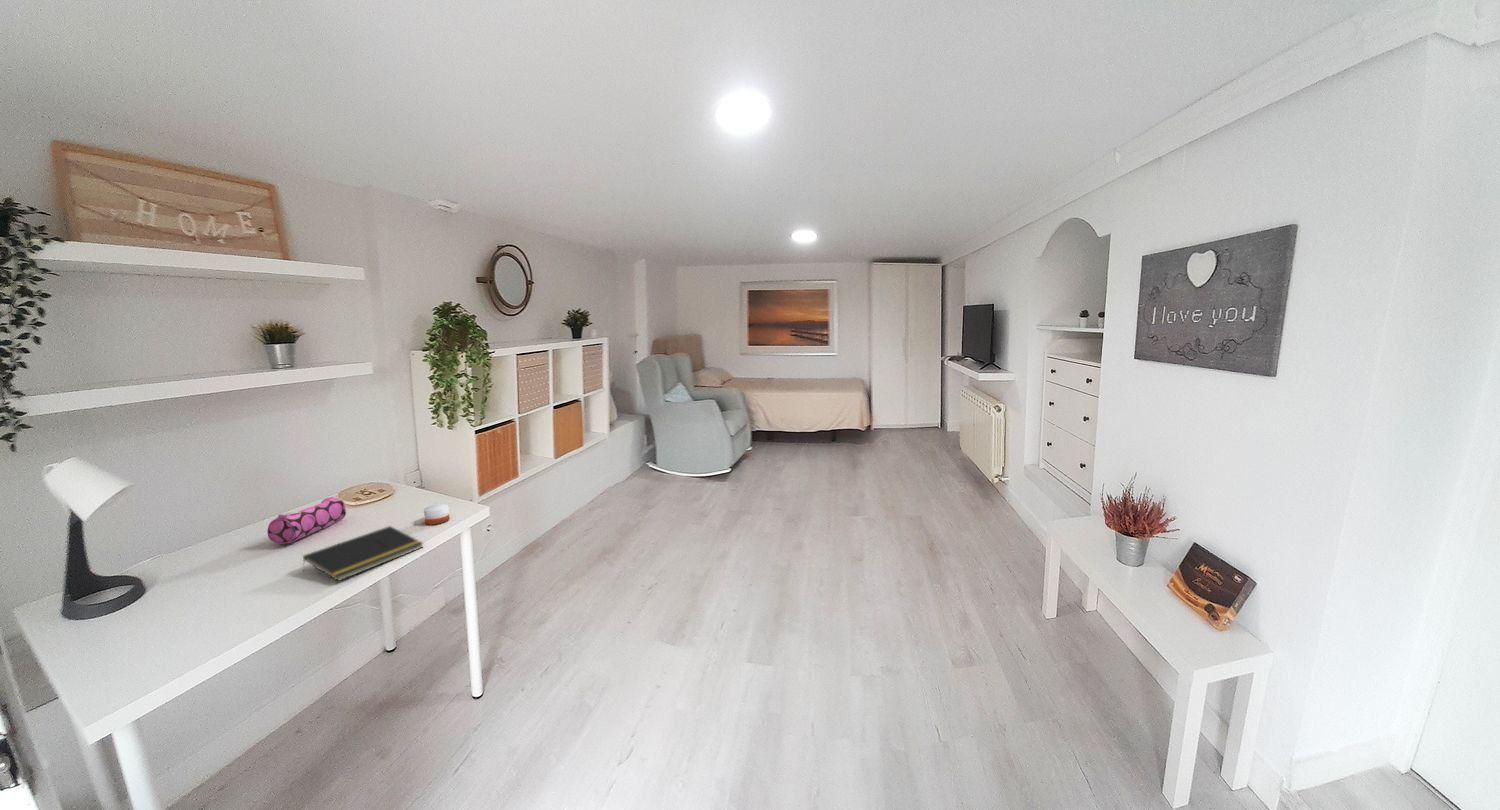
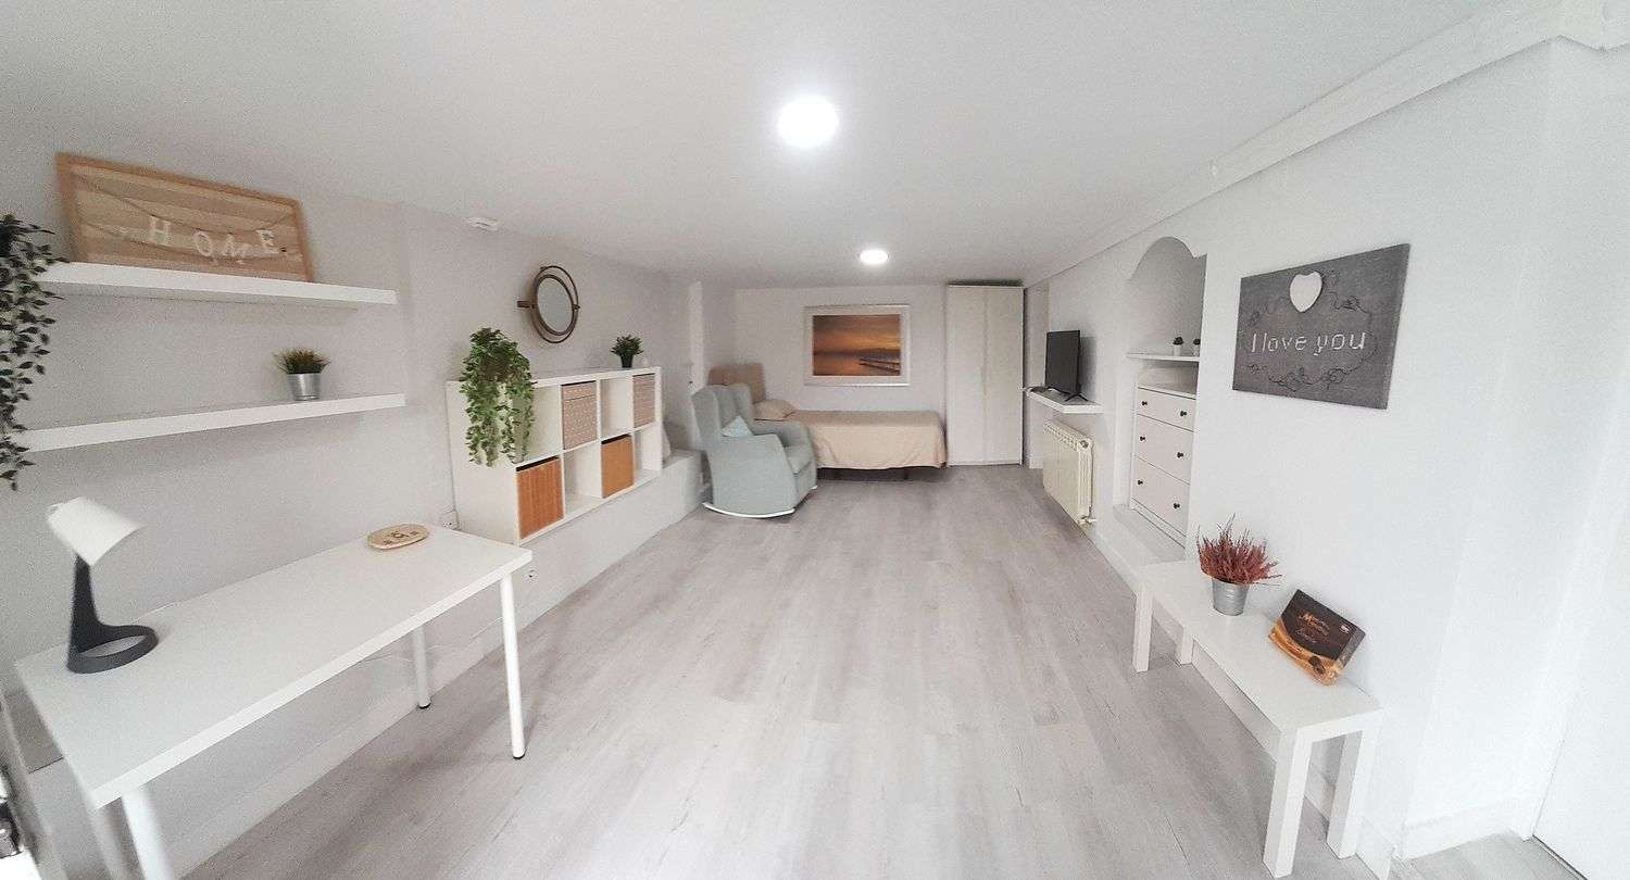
- candle [423,502,451,525]
- pencil case [266,496,347,546]
- notepad [301,525,424,582]
